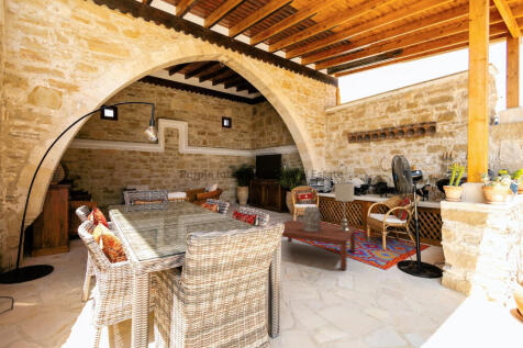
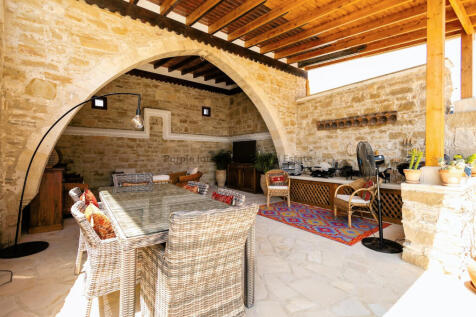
- coffee table [281,218,357,271]
- decorative urn [302,205,322,232]
- lamp [334,181,355,232]
